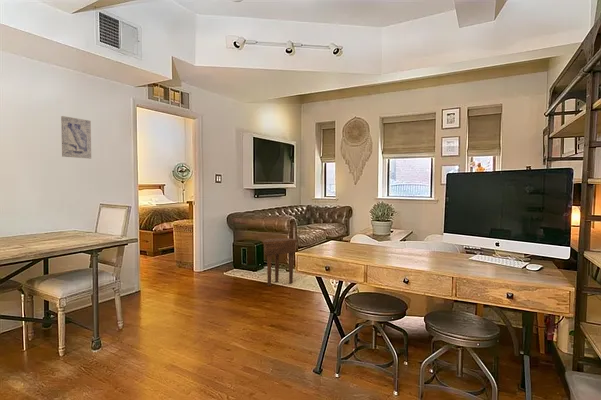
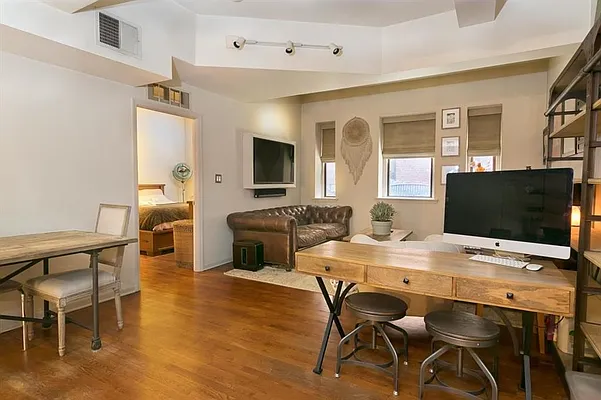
- side table [263,237,298,287]
- wall art [60,115,92,160]
